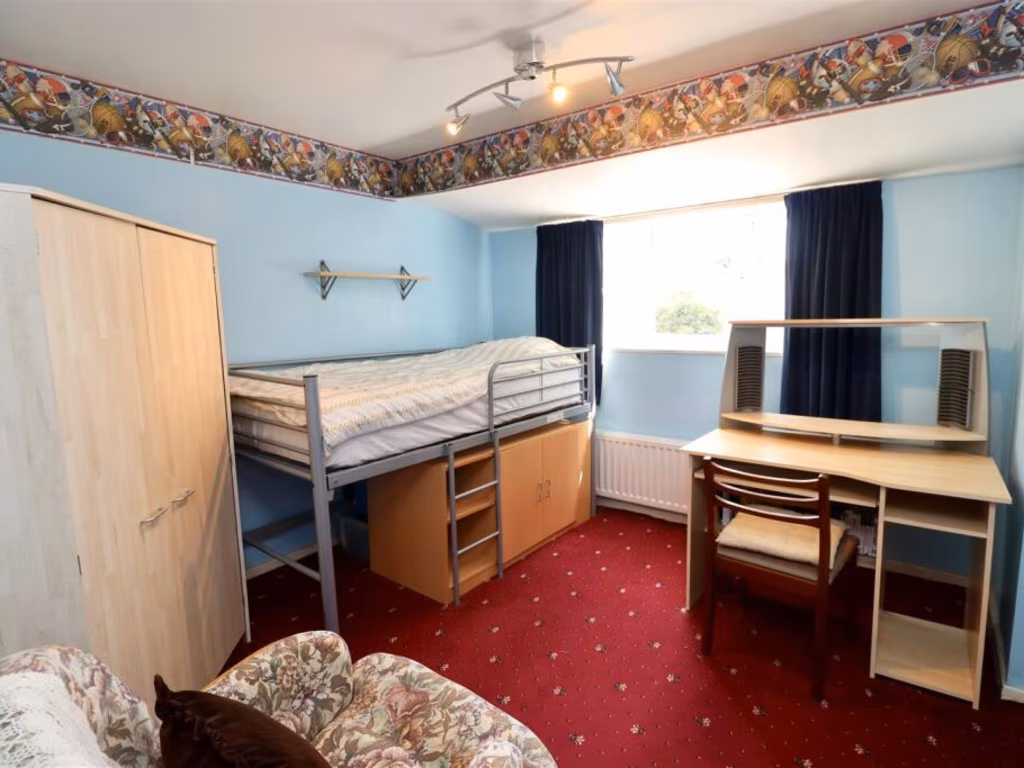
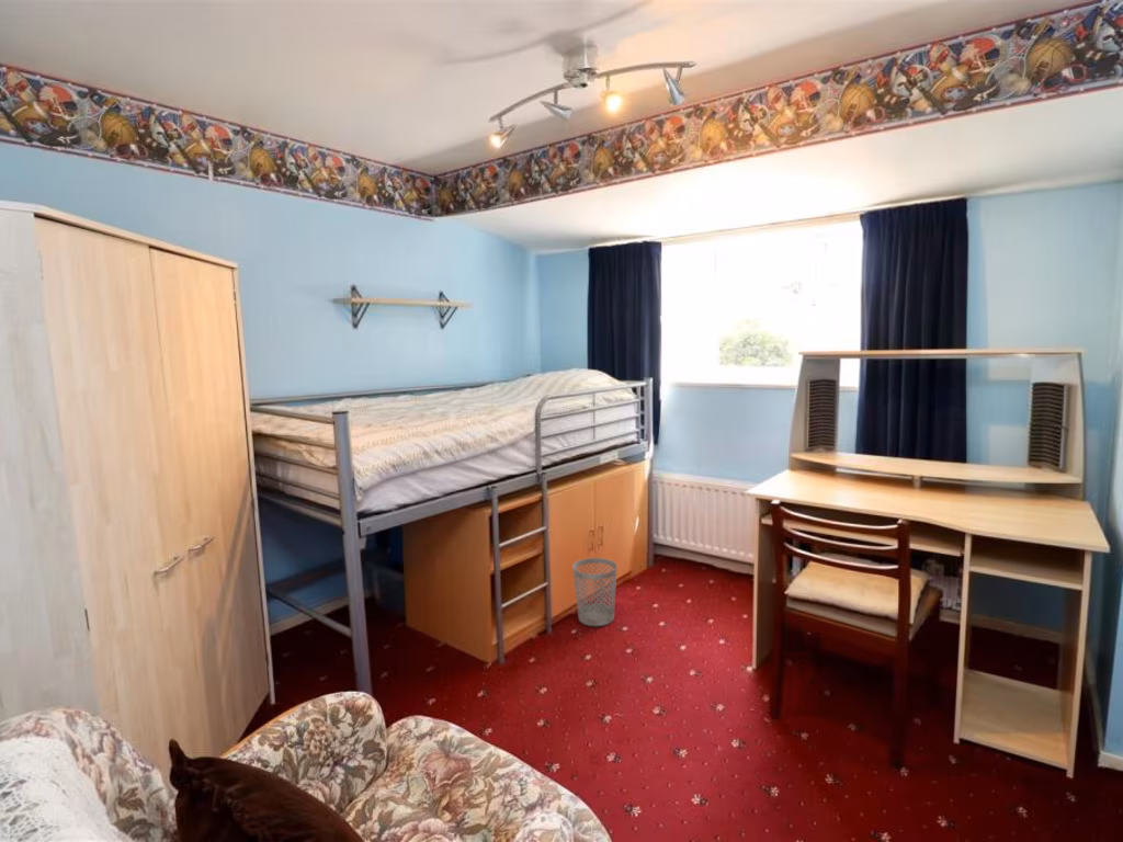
+ wastebasket [571,557,619,627]
